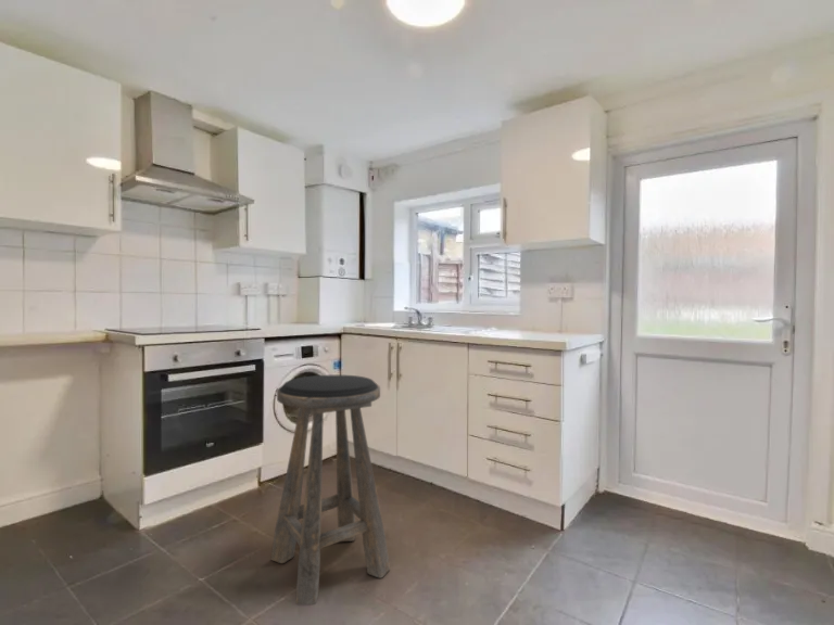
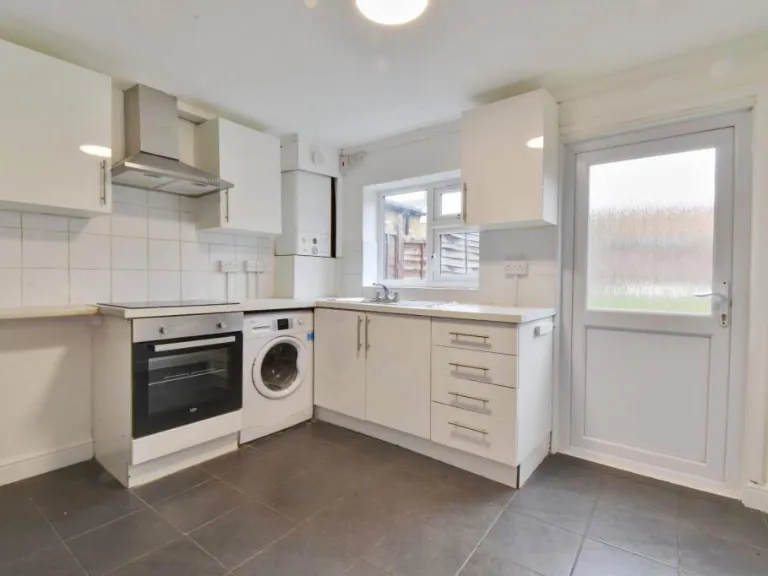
- stool [270,374,391,605]
